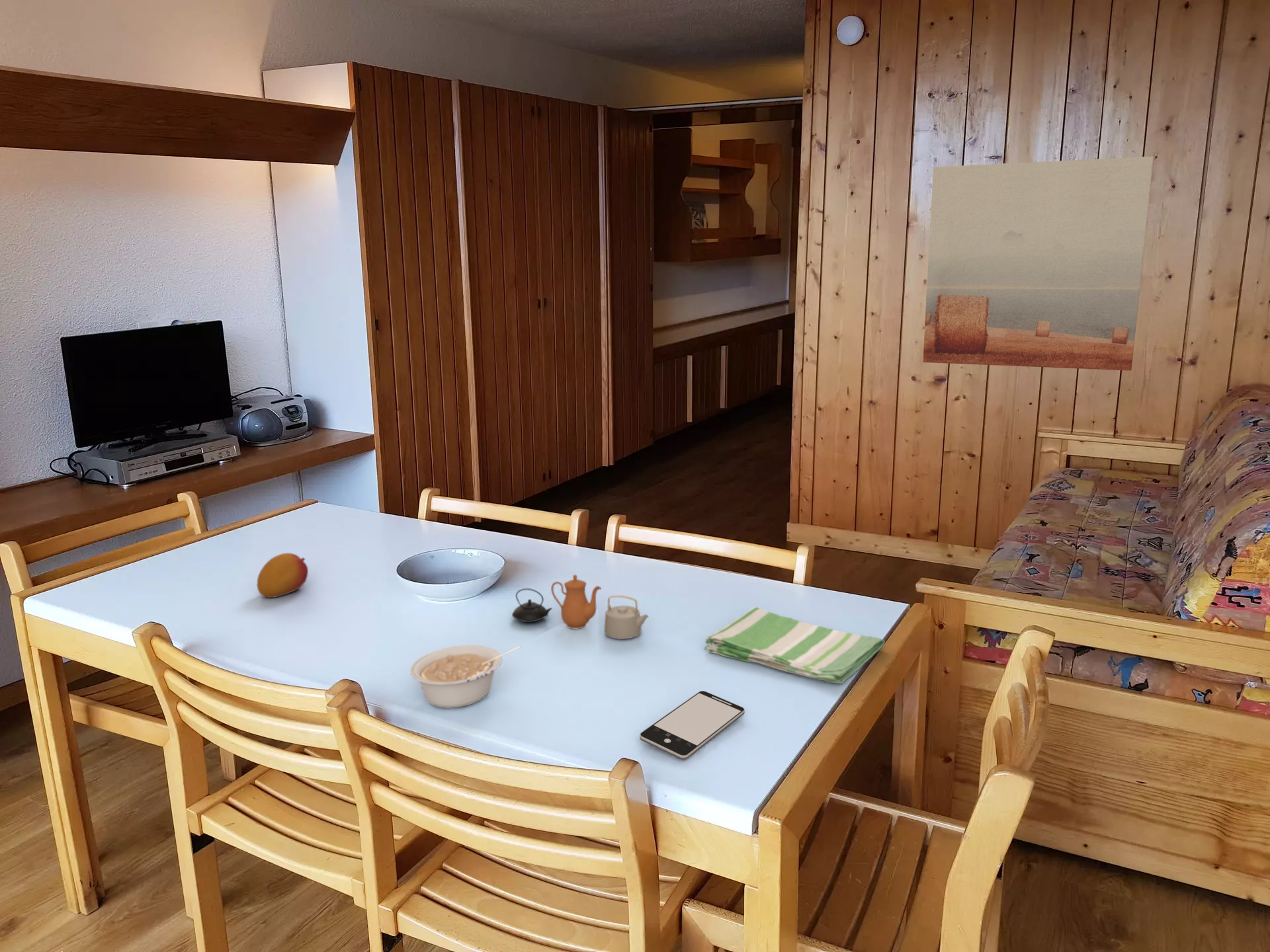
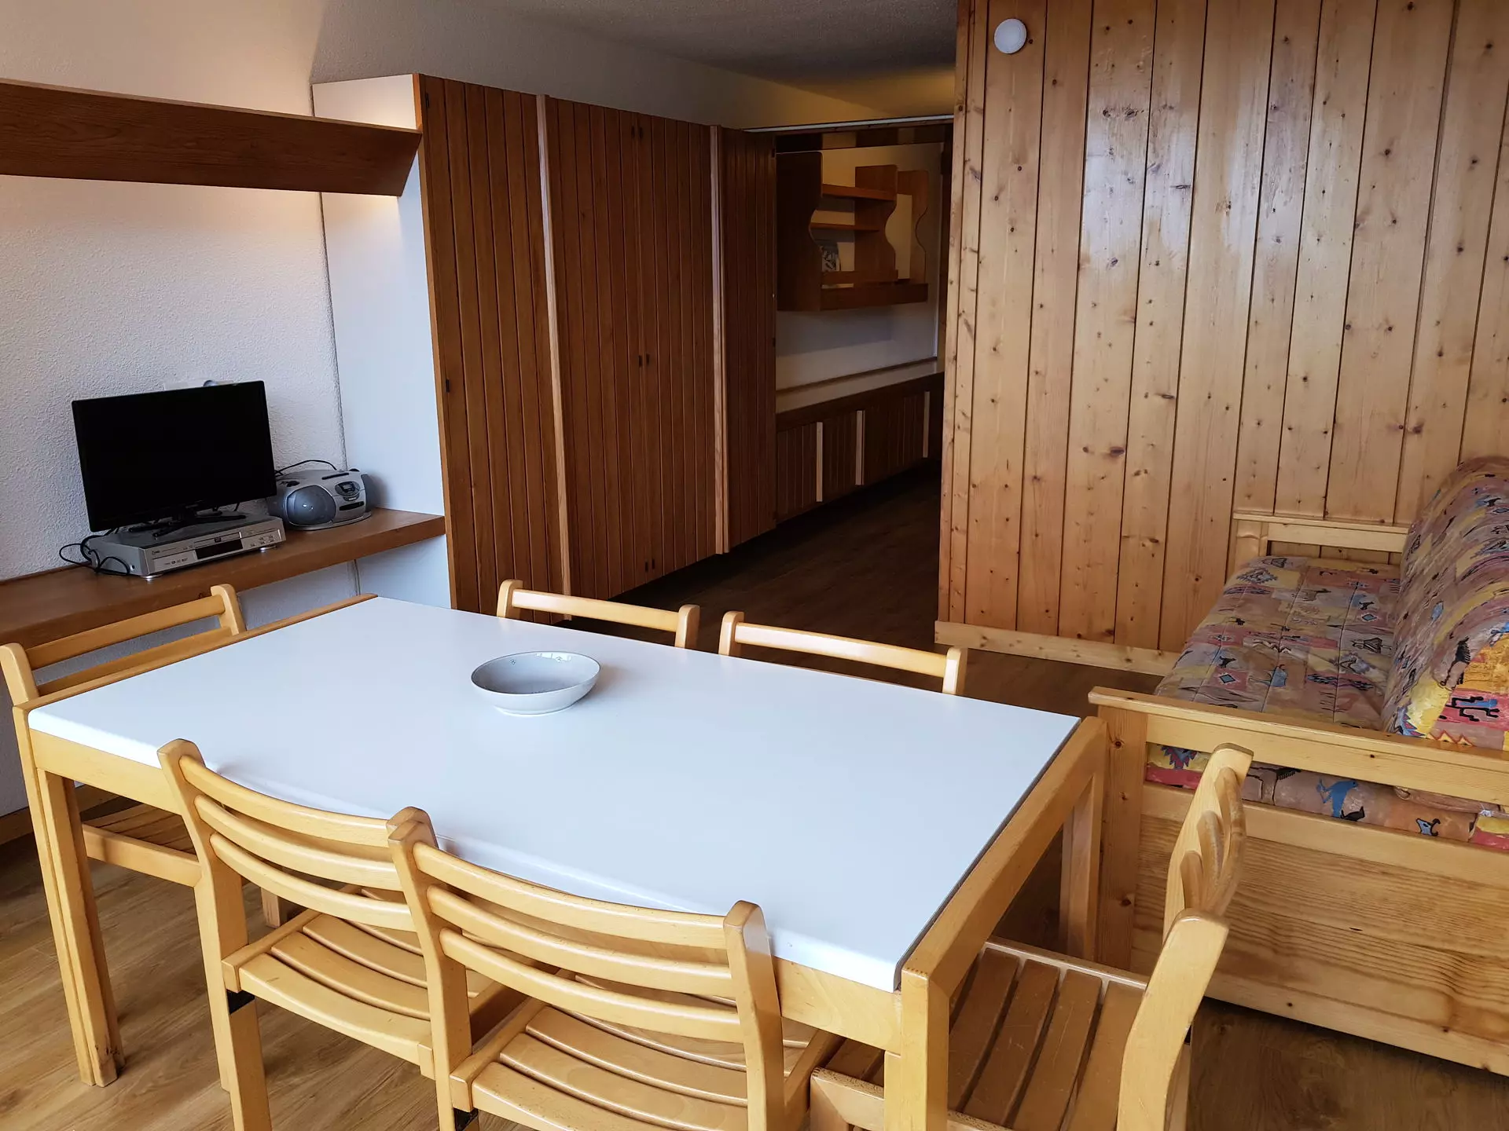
- teapot [511,574,649,640]
- wall art [922,155,1154,372]
- smartphone [639,690,745,760]
- legume [409,645,521,709]
- dish towel [704,606,885,684]
- fruit [257,552,309,598]
